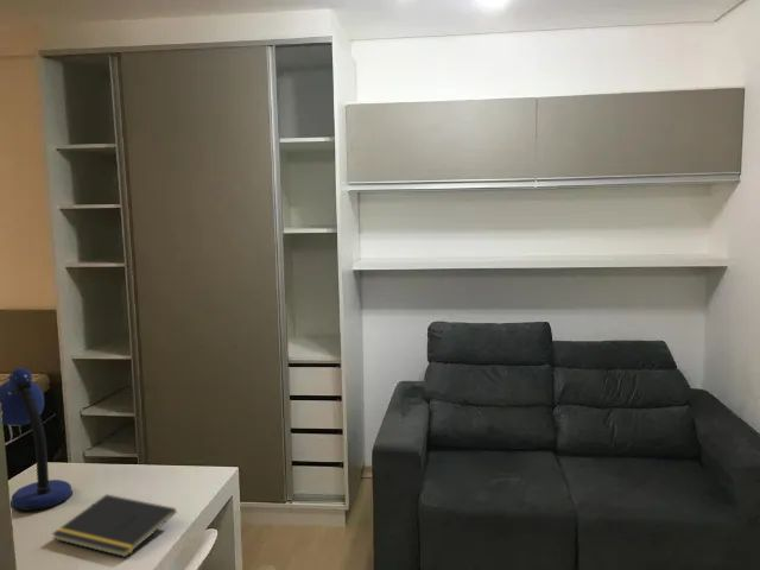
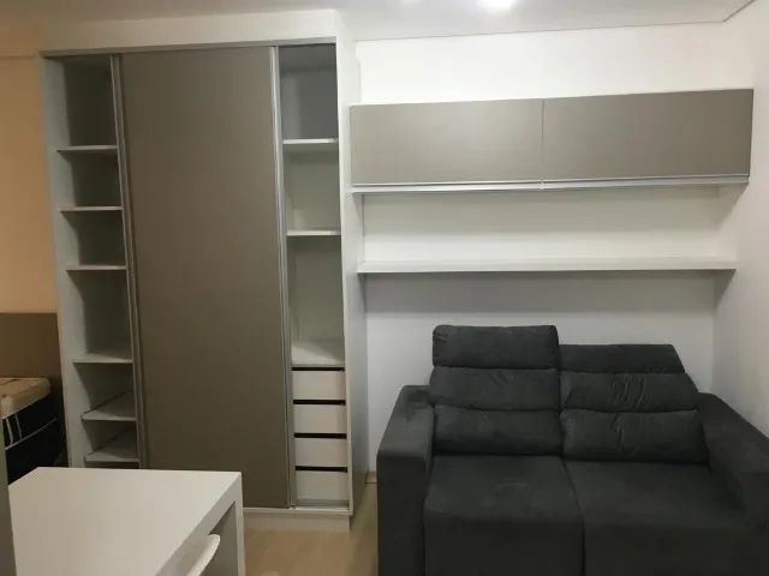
- desk lamp [0,367,74,512]
- notepad [51,493,177,558]
